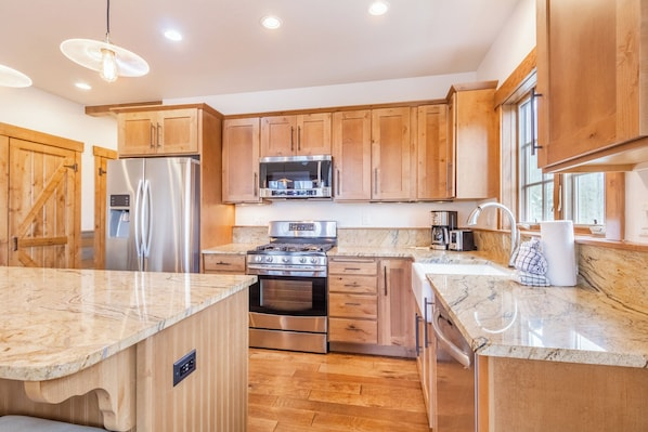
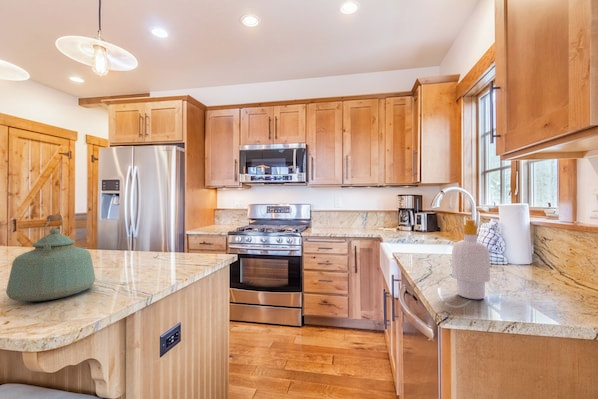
+ kettle [5,213,96,303]
+ soap bottle [451,219,491,300]
